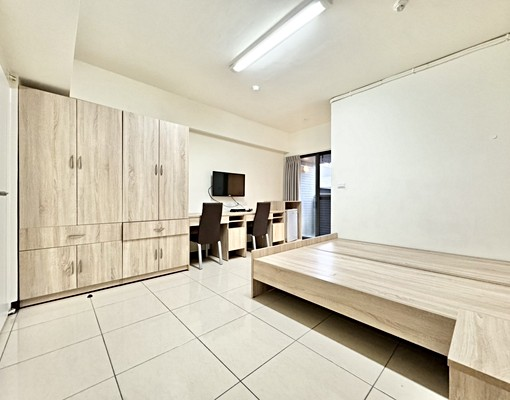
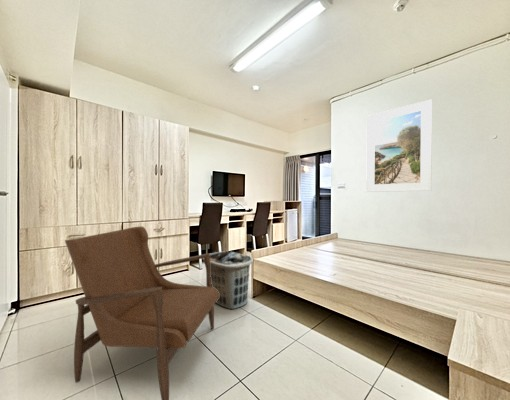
+ armchair [64,226,219,400]
+ clothes hamper [202,250,254,310]
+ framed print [365,98,433,193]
